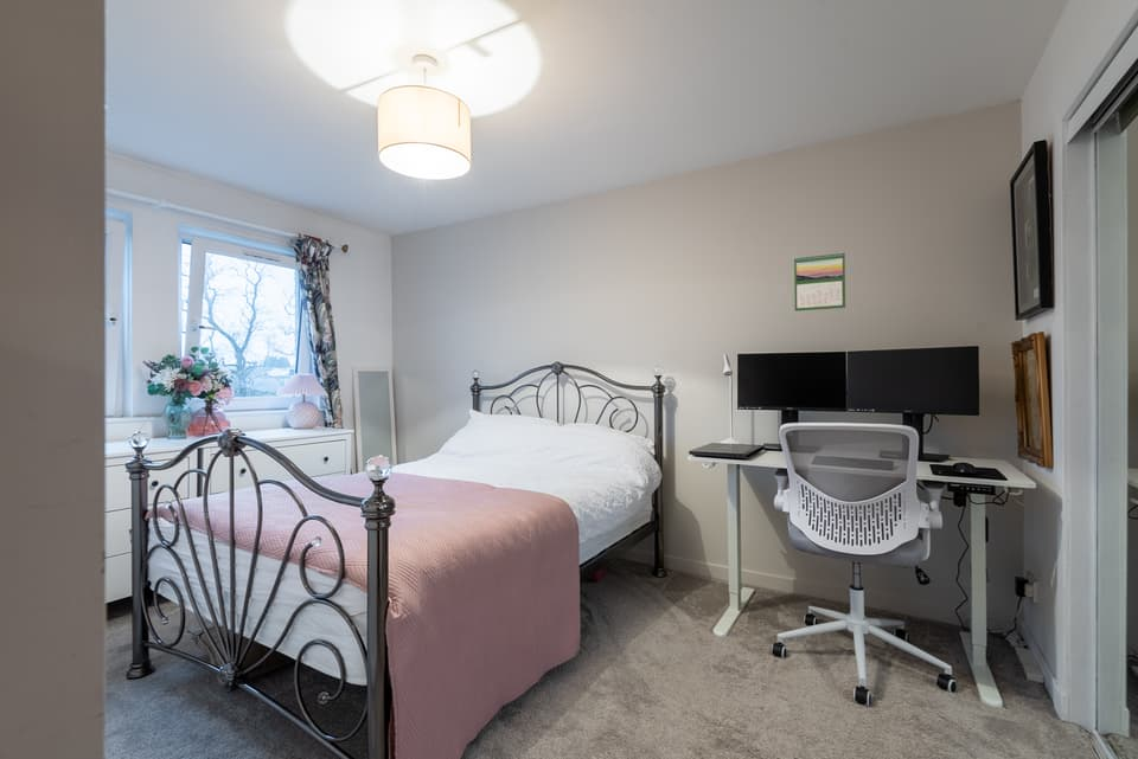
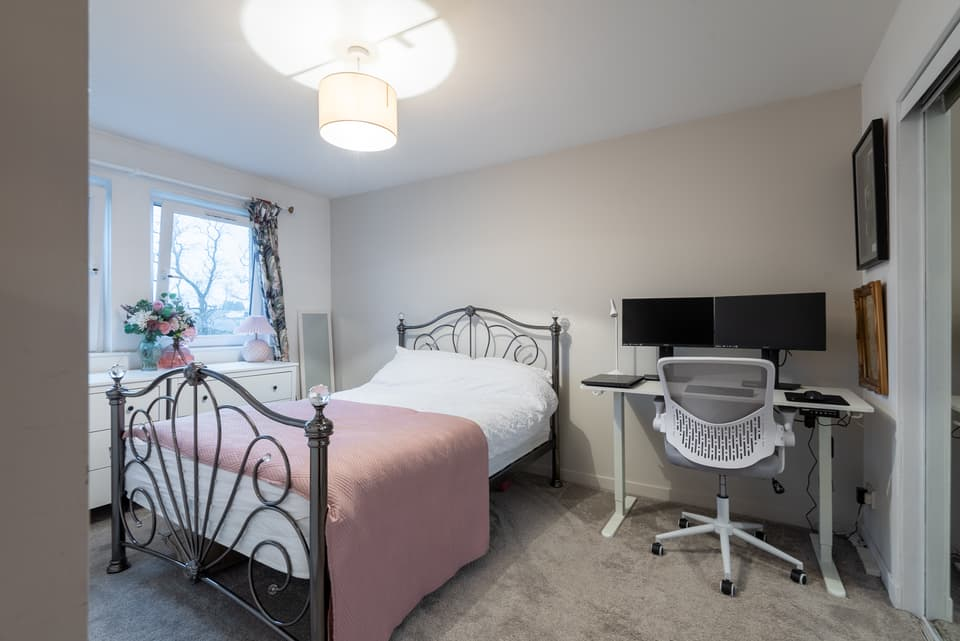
- calendar [793,251,846,313]
